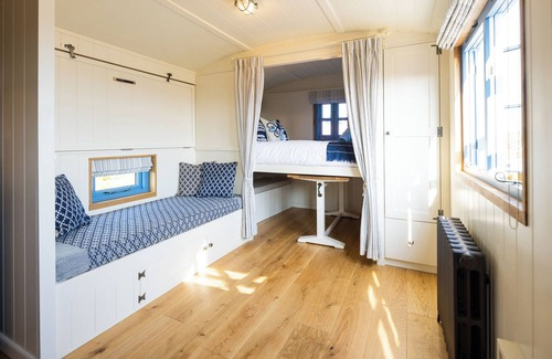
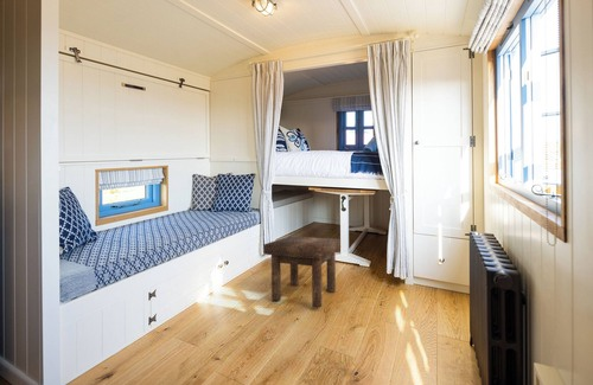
+ stool [262,236,342,309]
